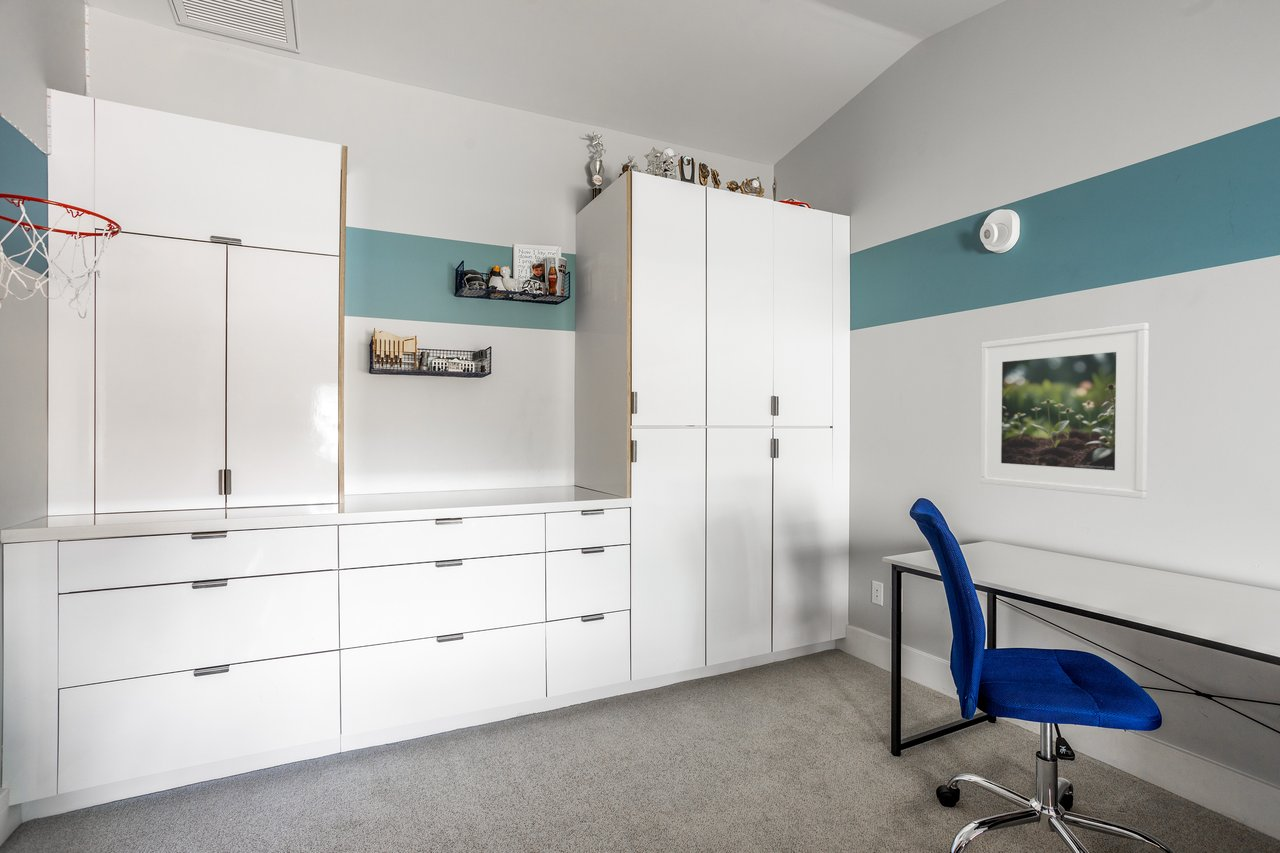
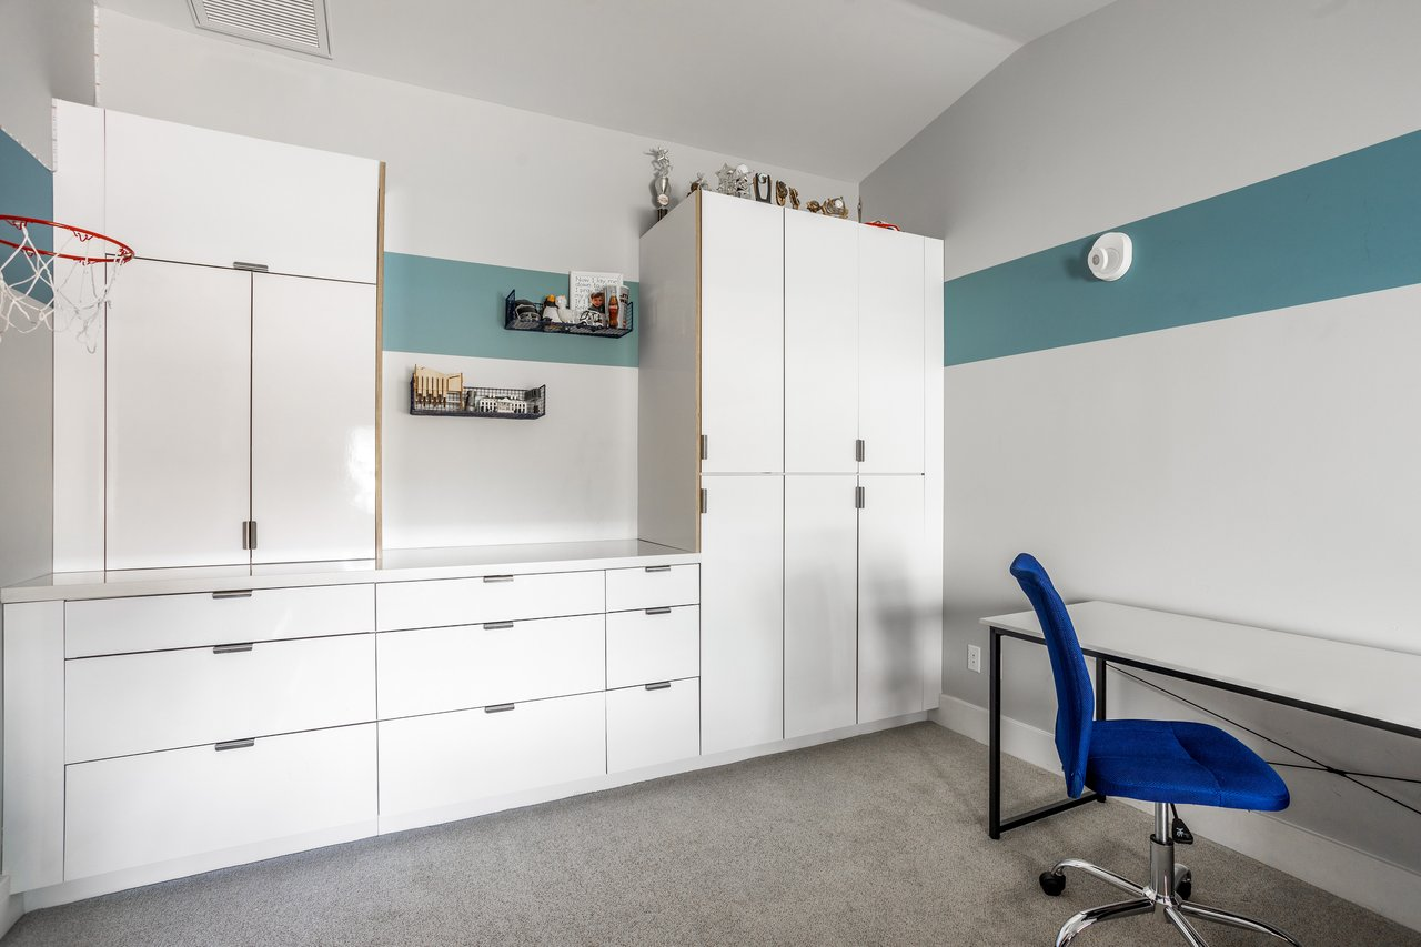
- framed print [979,322,1150,500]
